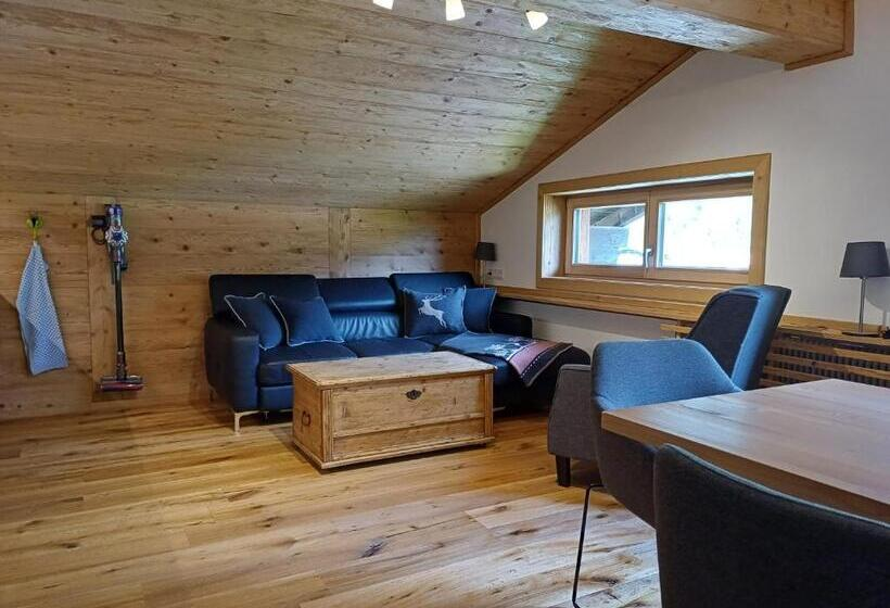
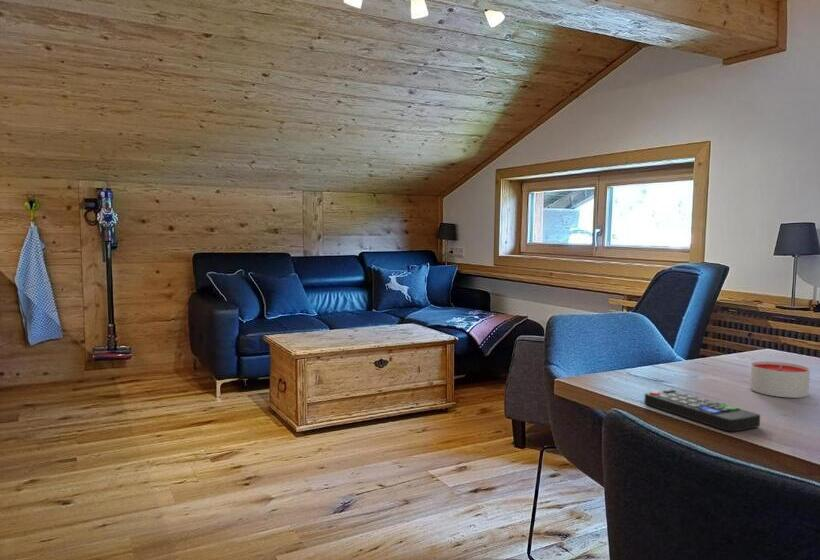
+ remote control [643,388,761,432]
+ candle [749,360,811,399]
